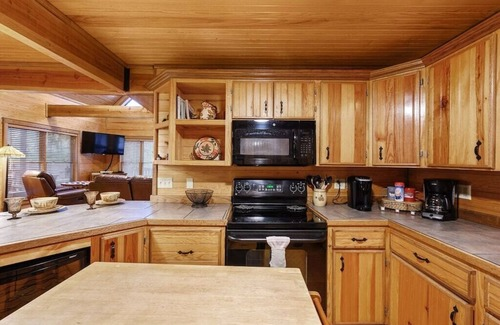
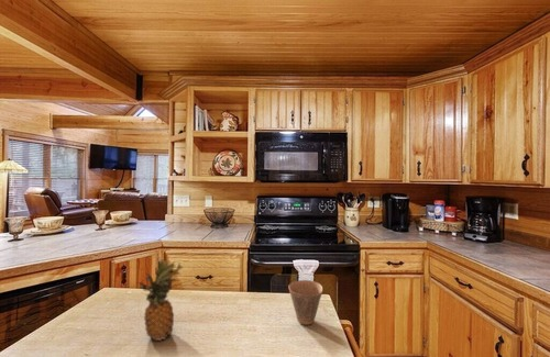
+ fruit [136,257,185,342]
+ cup [288,279,323,326]
